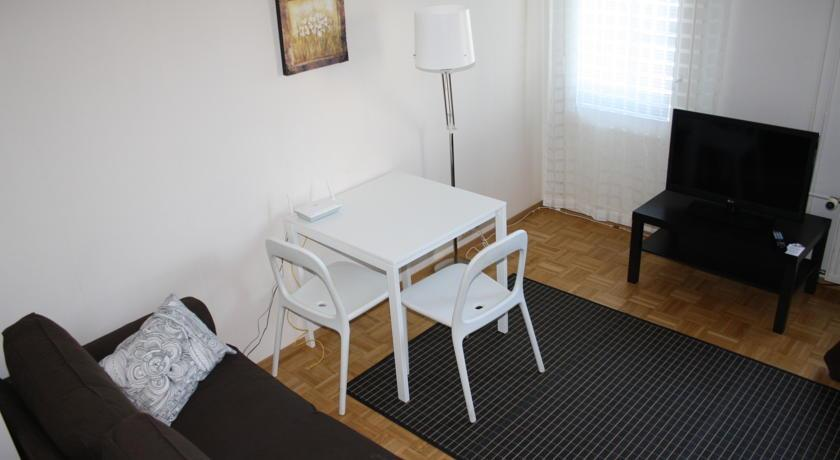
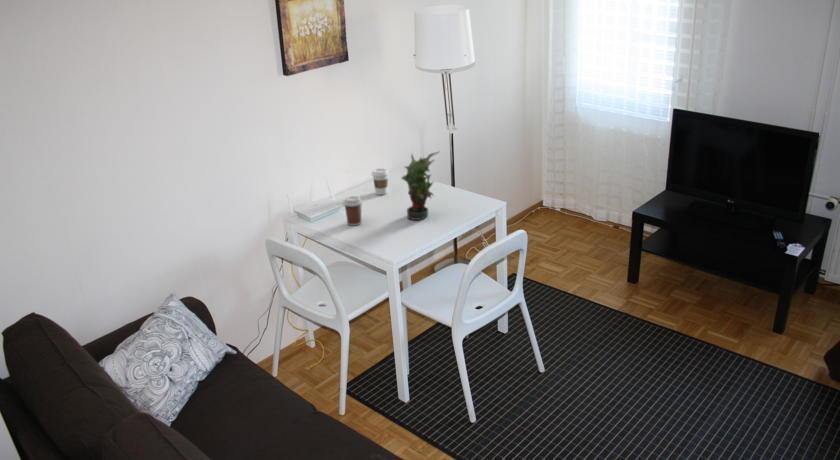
+ potted plant [400,150,441,221]
+ coffee cup [370,167,390,196]
+ coffee cup [342,195,364,226]
